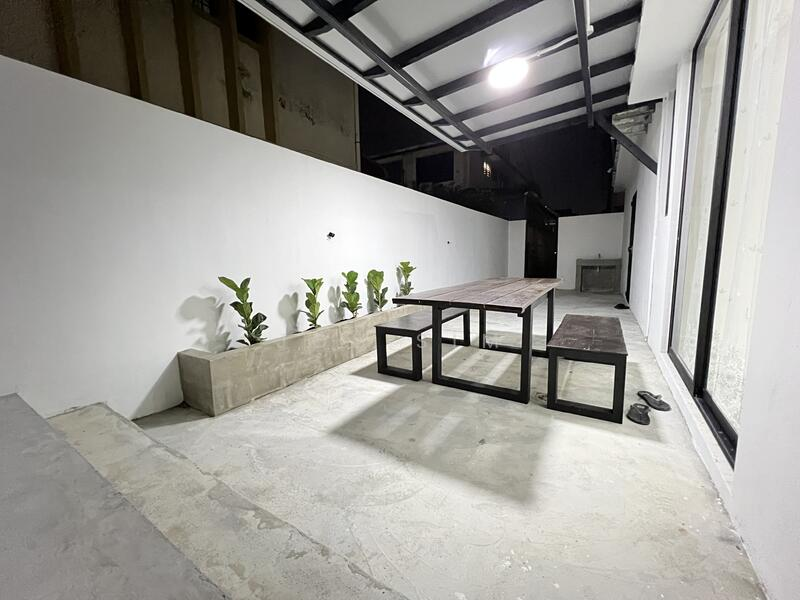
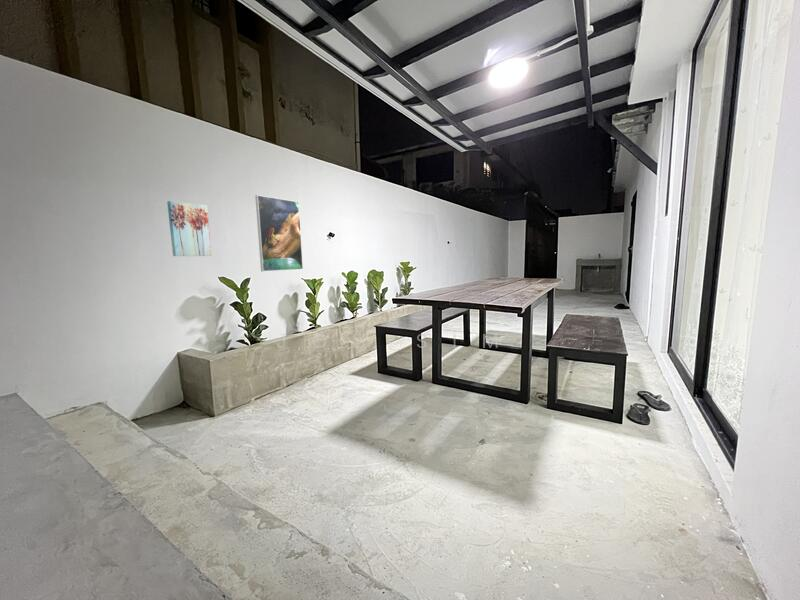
+ wall art [166,200,213,257]
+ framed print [254,194,304,272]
